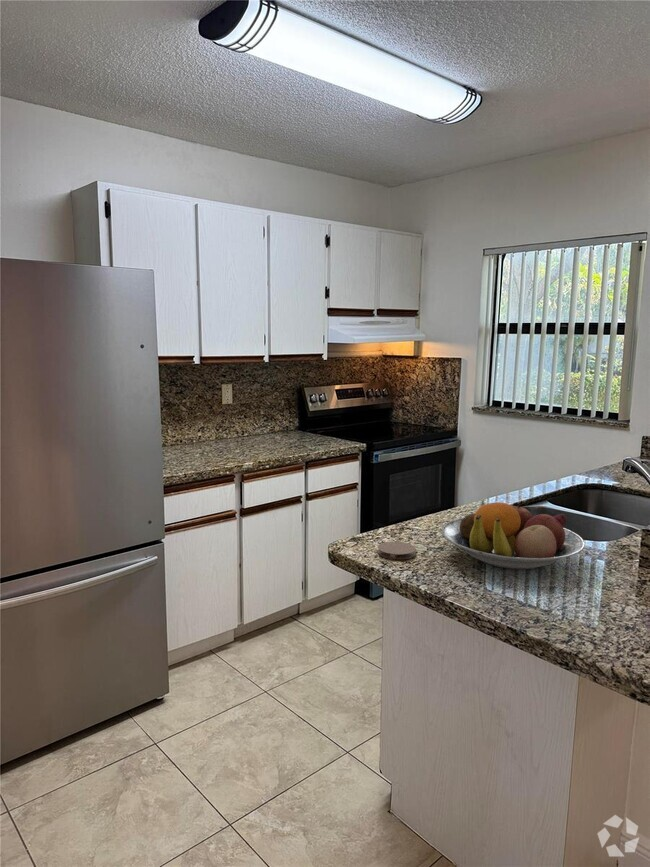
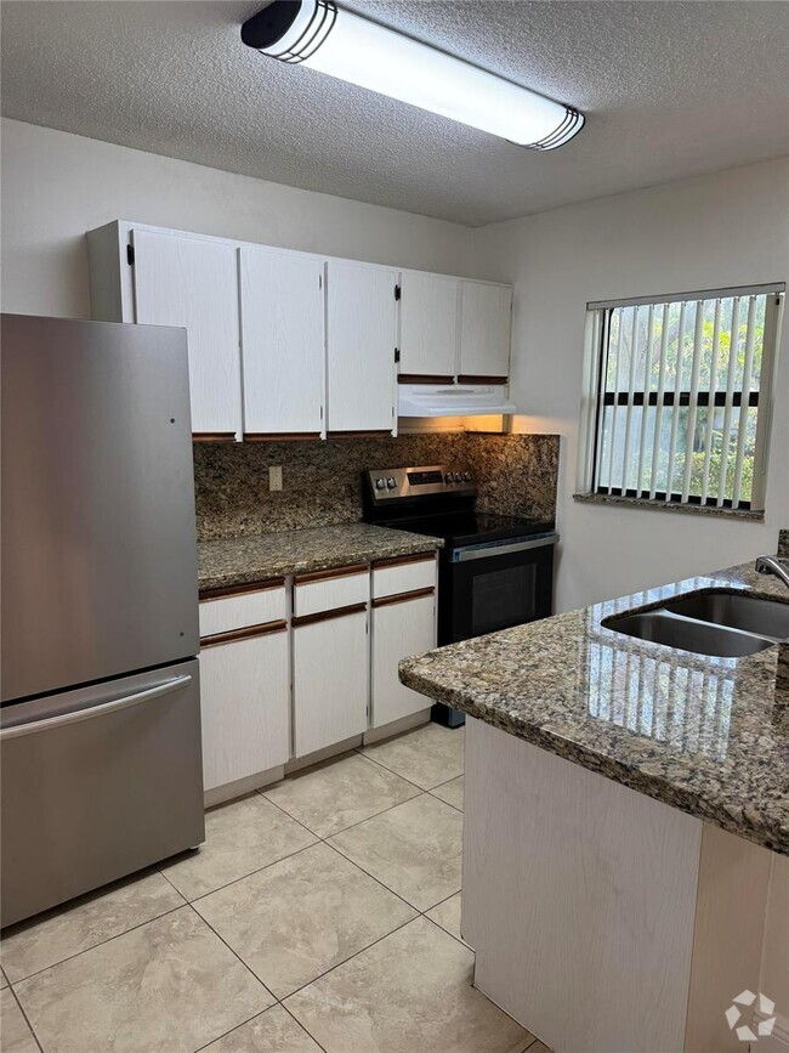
- coaster [377,541,417,560]
- fruit bowl [441,500,586,570]
